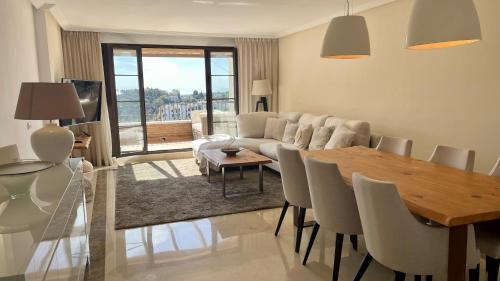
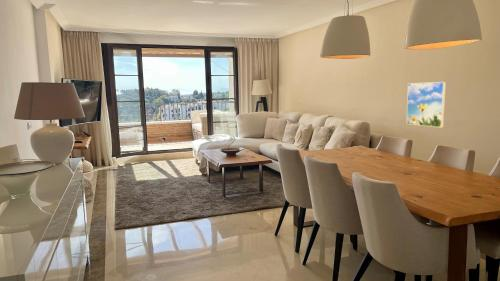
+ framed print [405,81,447,128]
